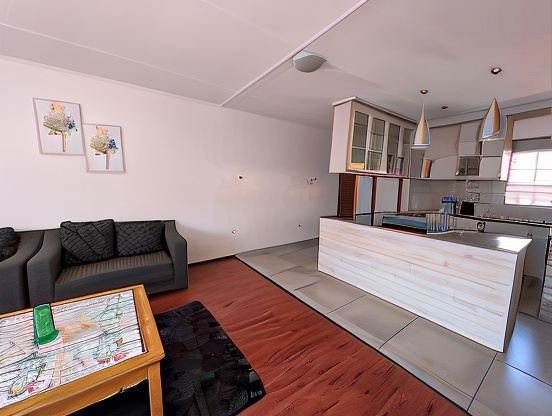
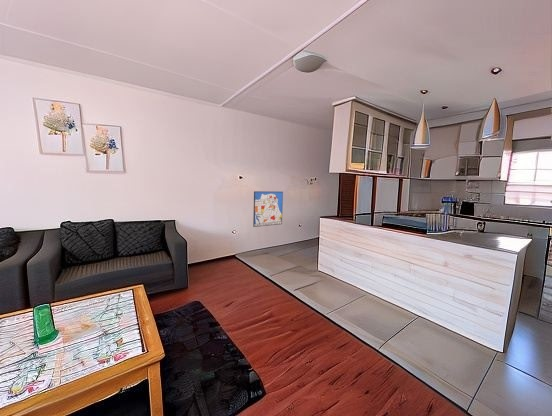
+ wall art [252,190,284,228]
